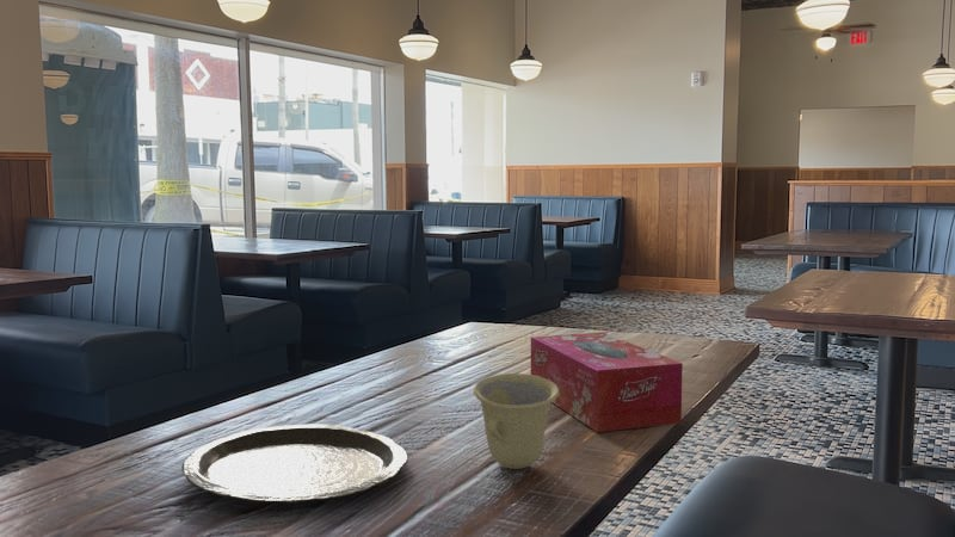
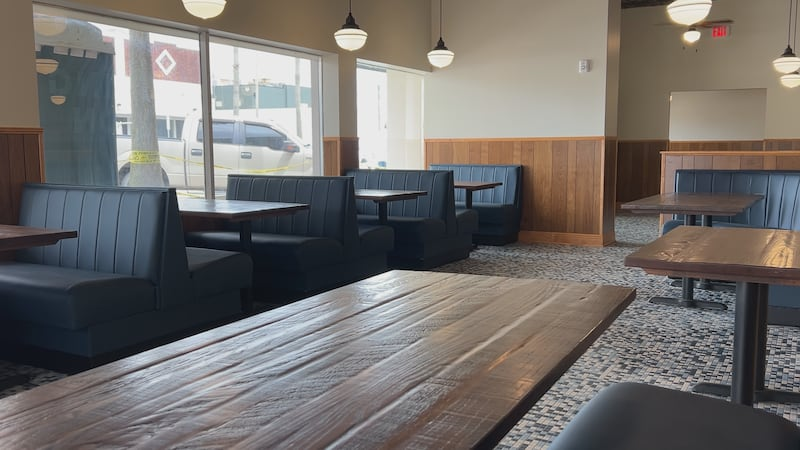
- tissue box [530,332,684,433]
- cup [473,372,559,470]
- plate [180,424,409,505]
